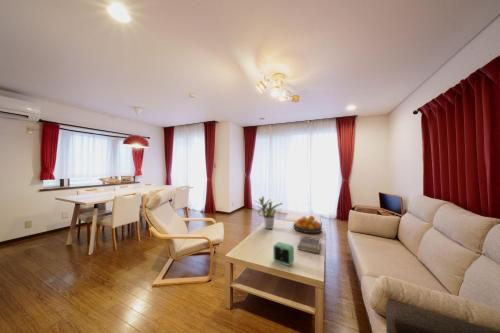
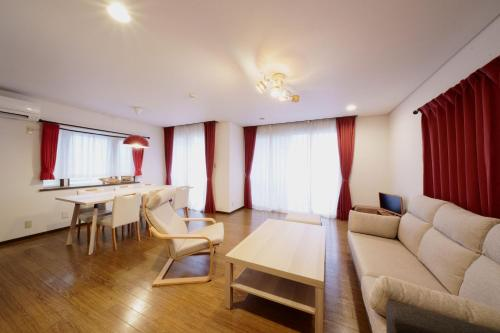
- book [297,235,322,255]
- potted plant [254,196,284,230]
- fruit bowl [293,214,323,234]
- alarm clock [272,241,295,267]
